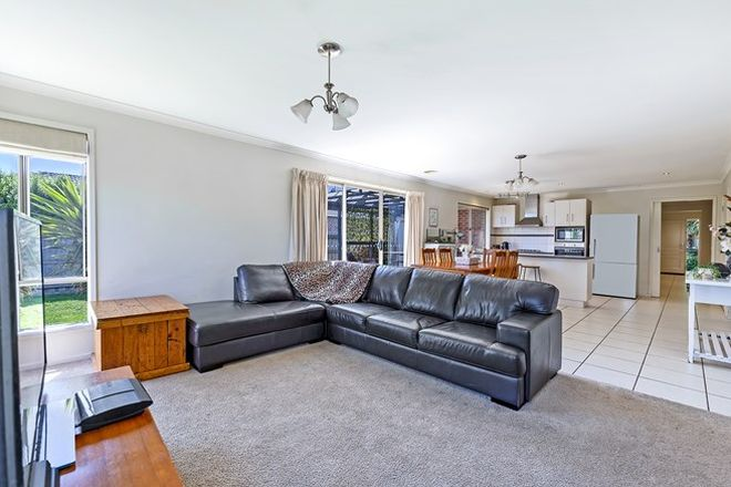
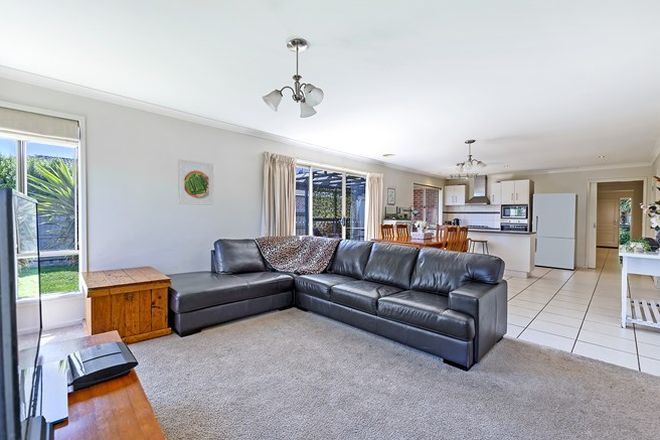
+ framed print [177,158,215,206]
